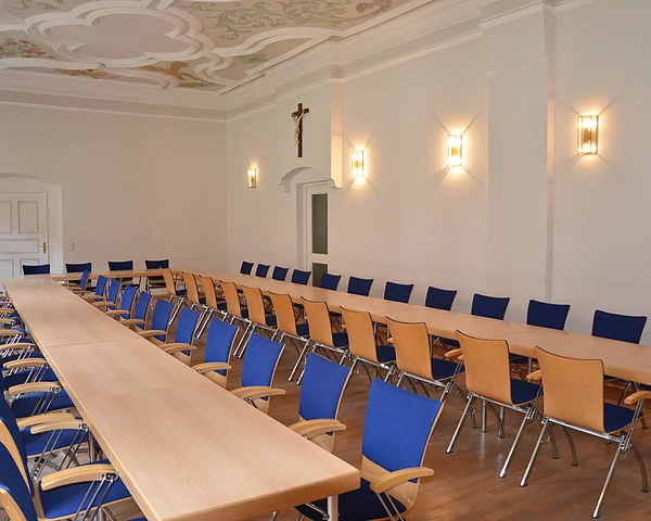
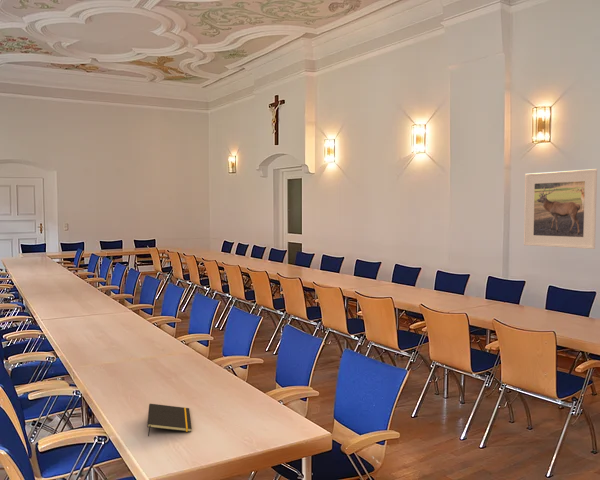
+ notepad [146,403,193,437]
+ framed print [523,168,598,250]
